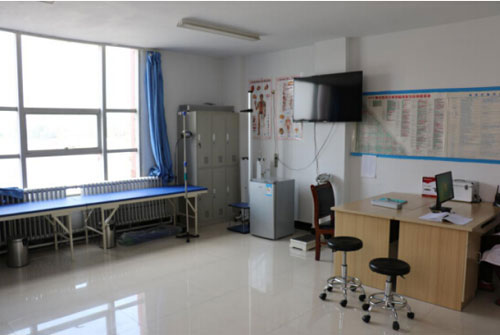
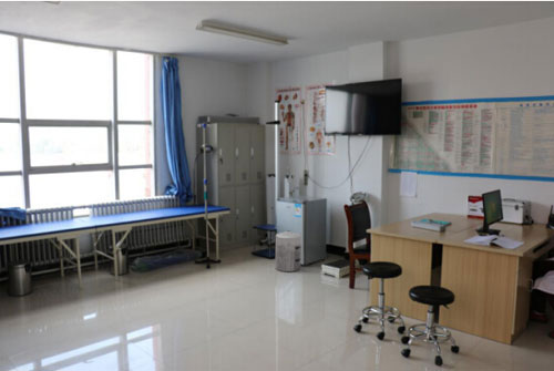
+ waste bin [274,229,302,274]
